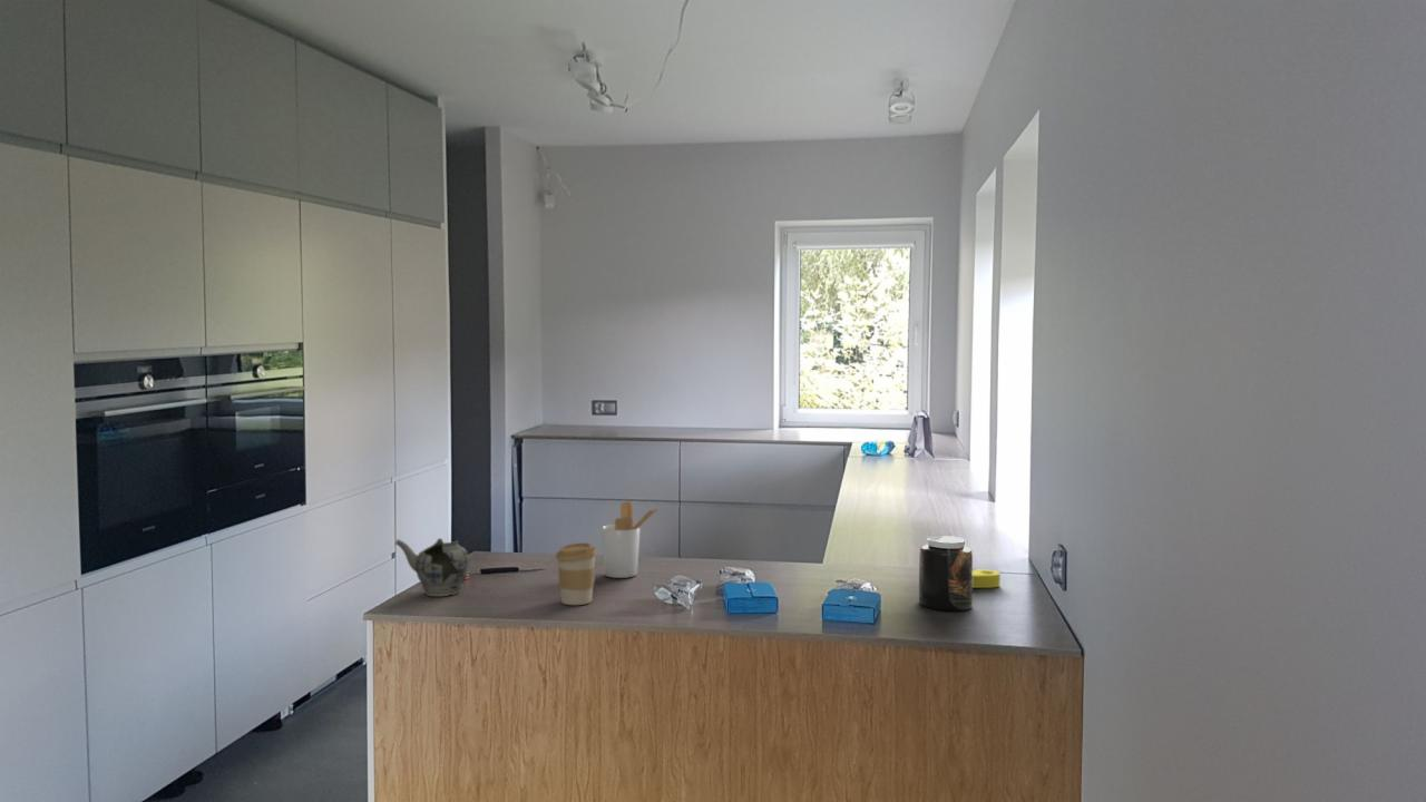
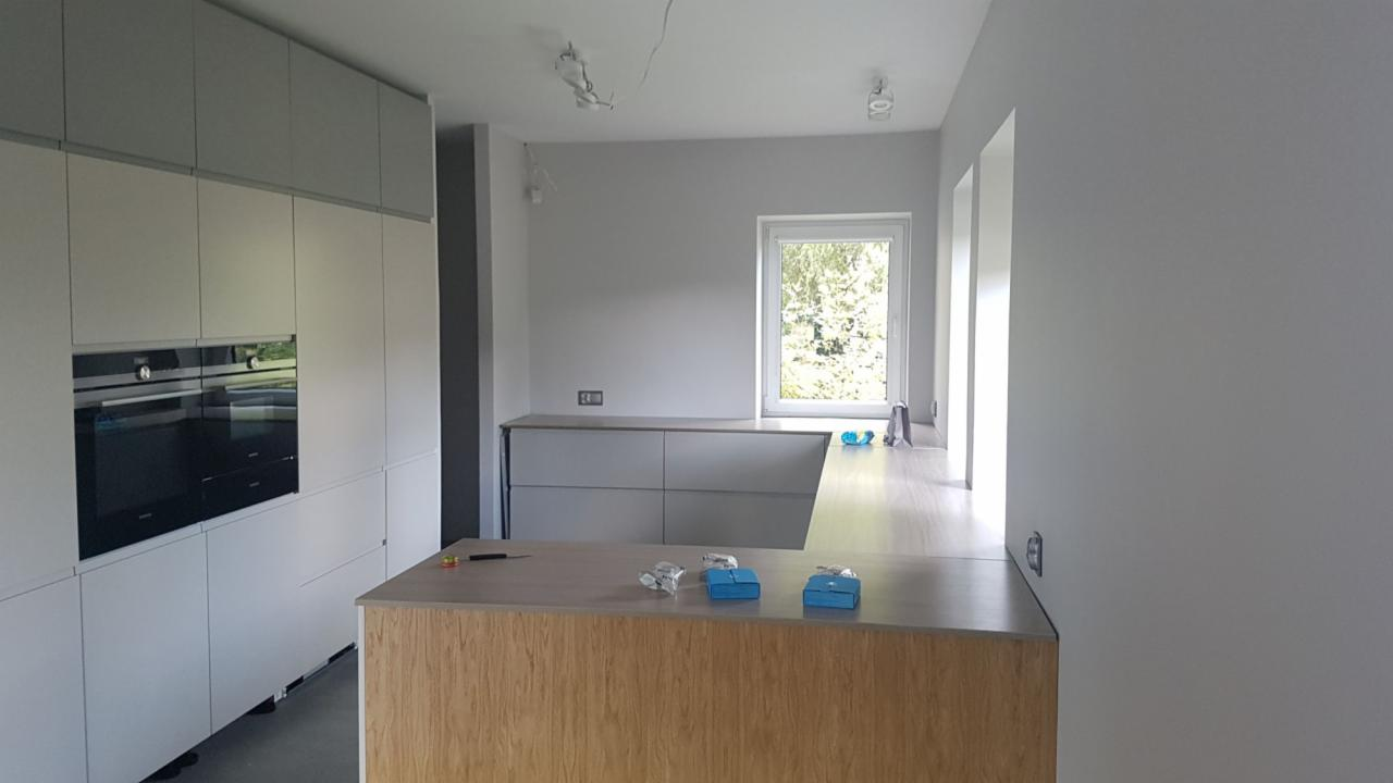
- utensil holder [600,500,662,579]
- jar [918,535,974,612]
- coffee cup [555,541,598,606]
- sponge [973,569,1002,589]
- teapot [394,537,471,597]
